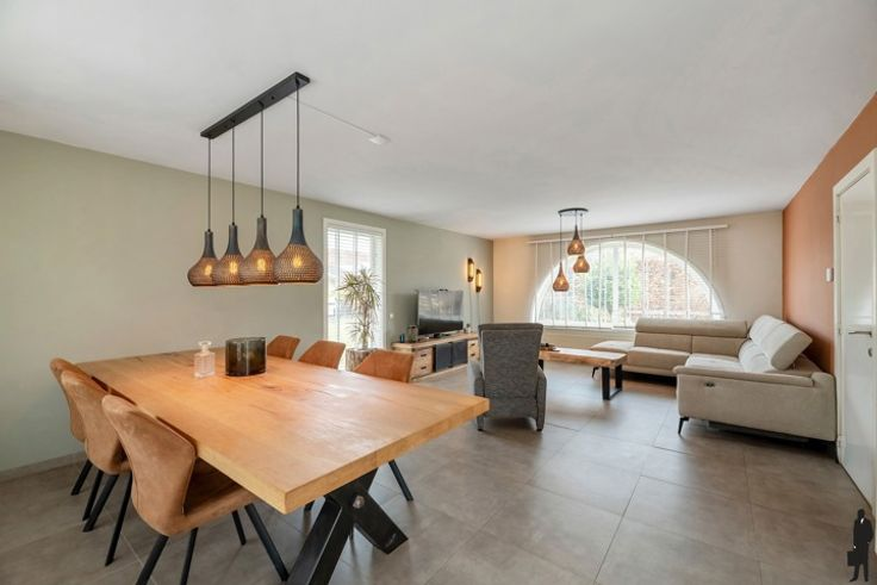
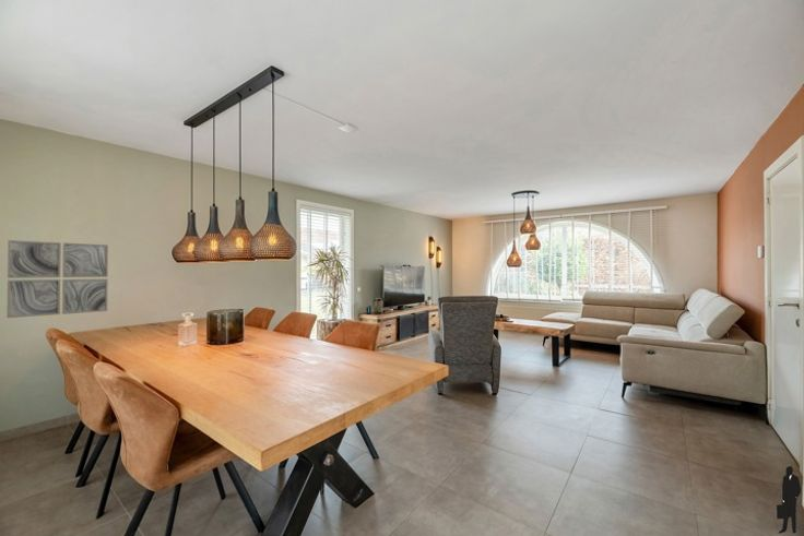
+ wall art [5,239,109,319]
